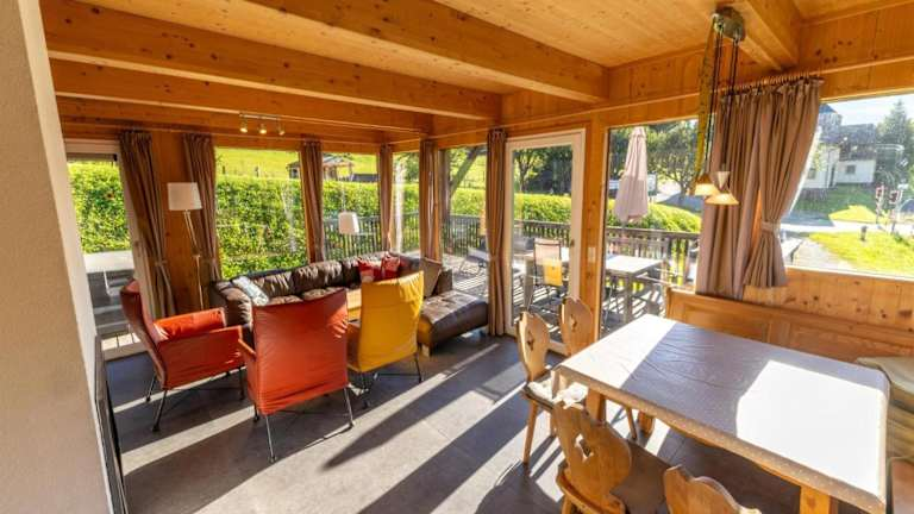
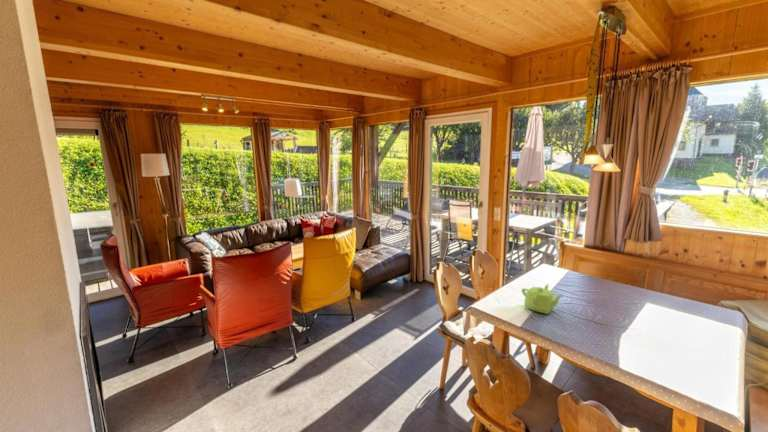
+ teapot [520,284,565,315]
